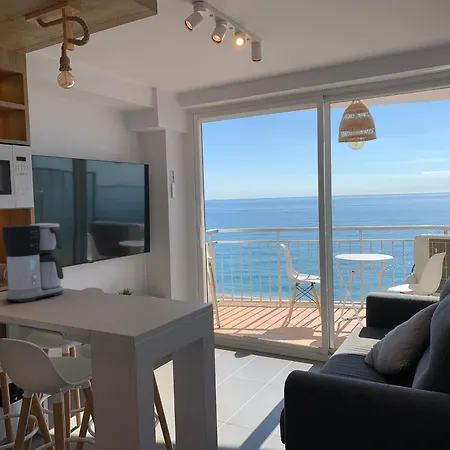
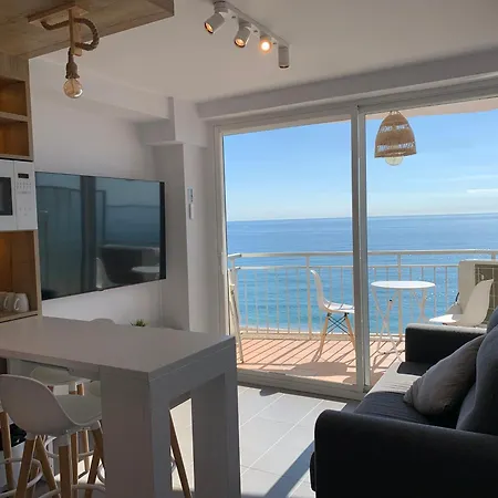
- coffee maker [1,222,65,303]
